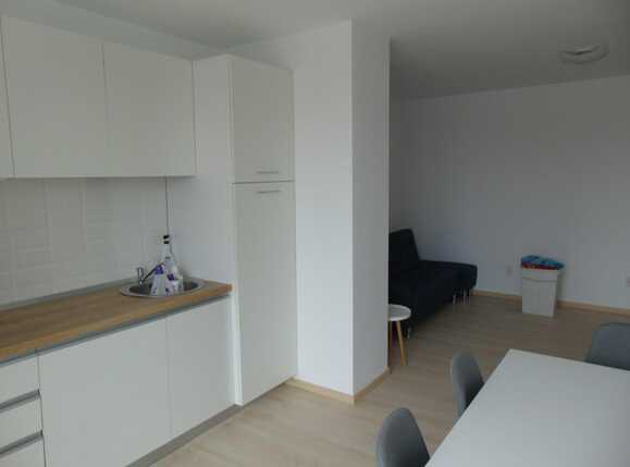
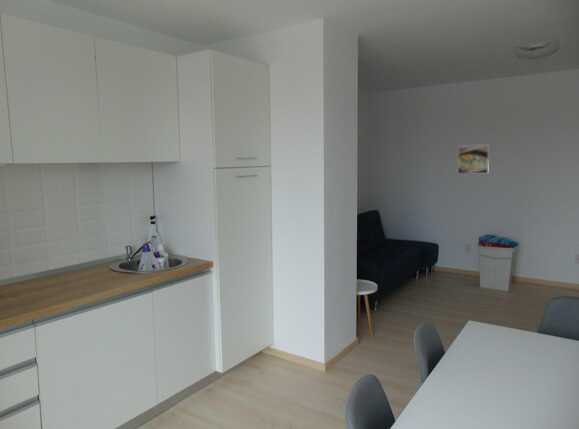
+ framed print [457,143,490,175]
